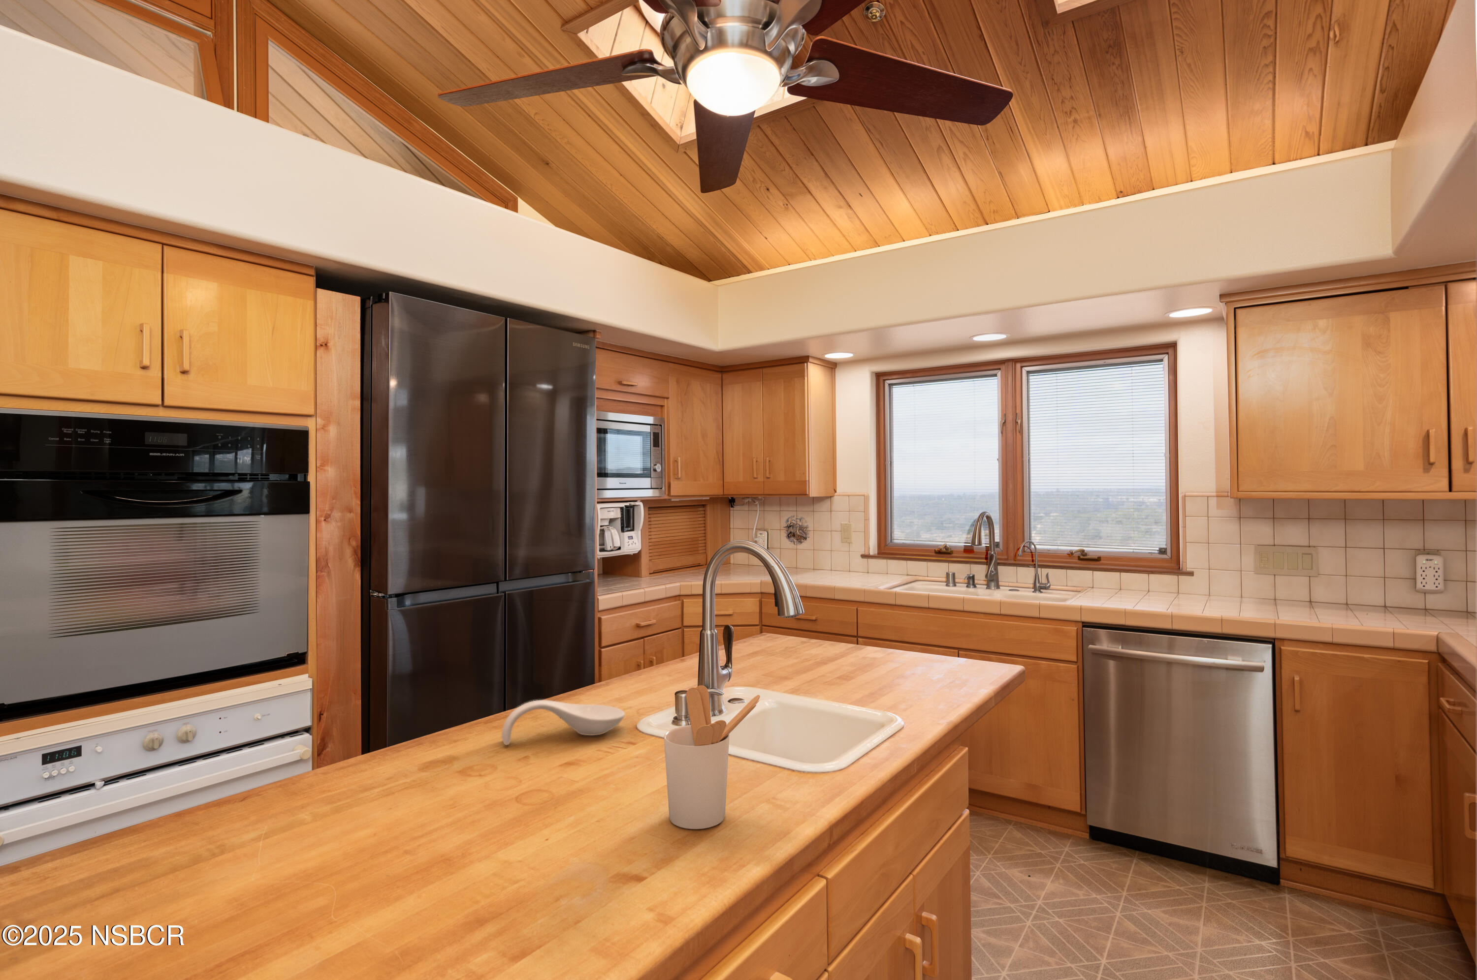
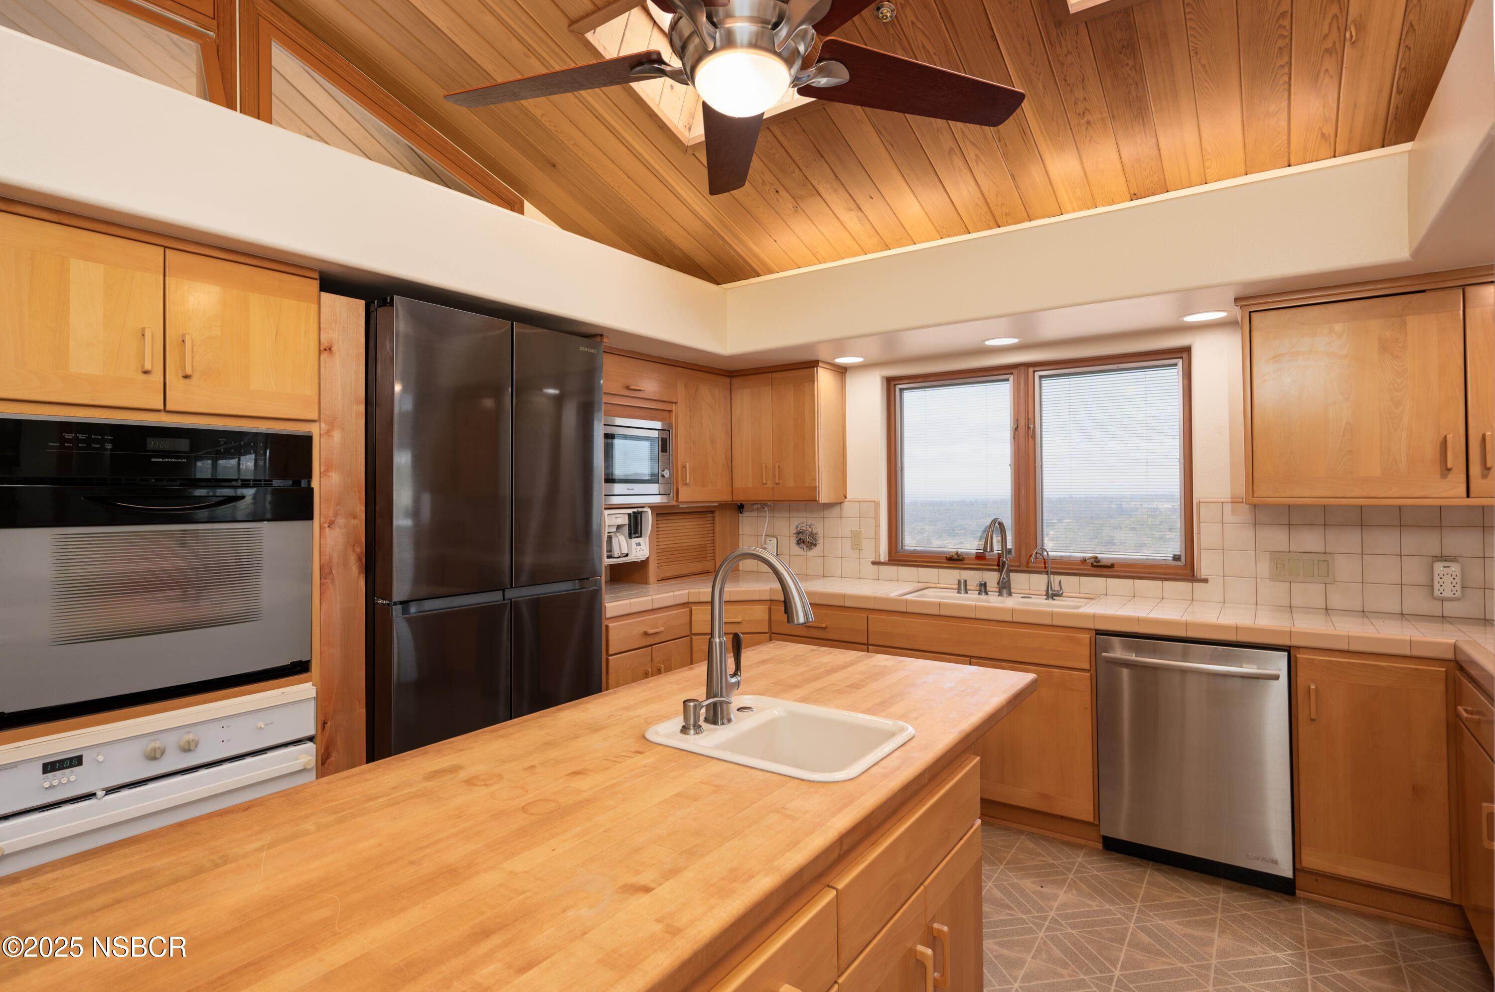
- utensil holder [664,685,760,829]
- spoon rest [501,700,626,745]
